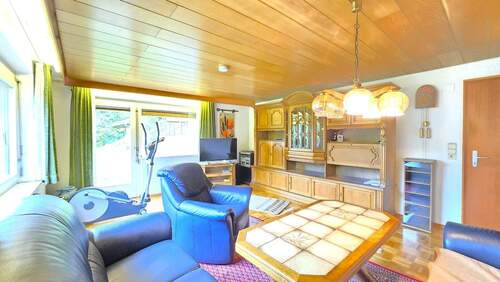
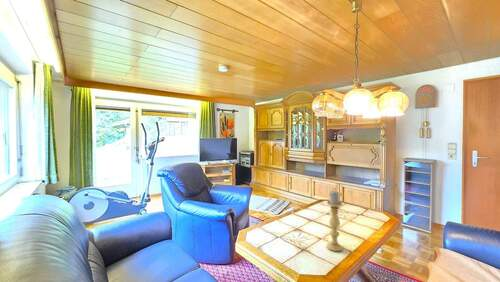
+ candle holder [325,190,344,252]
